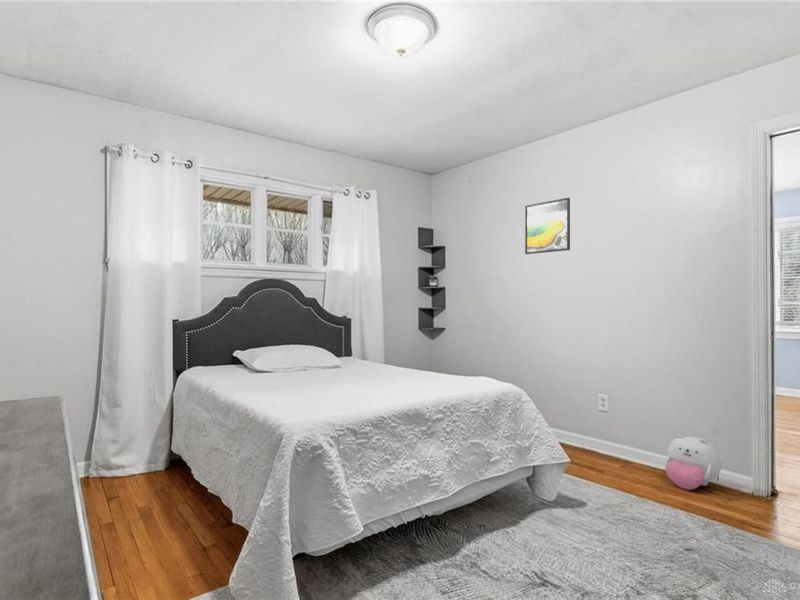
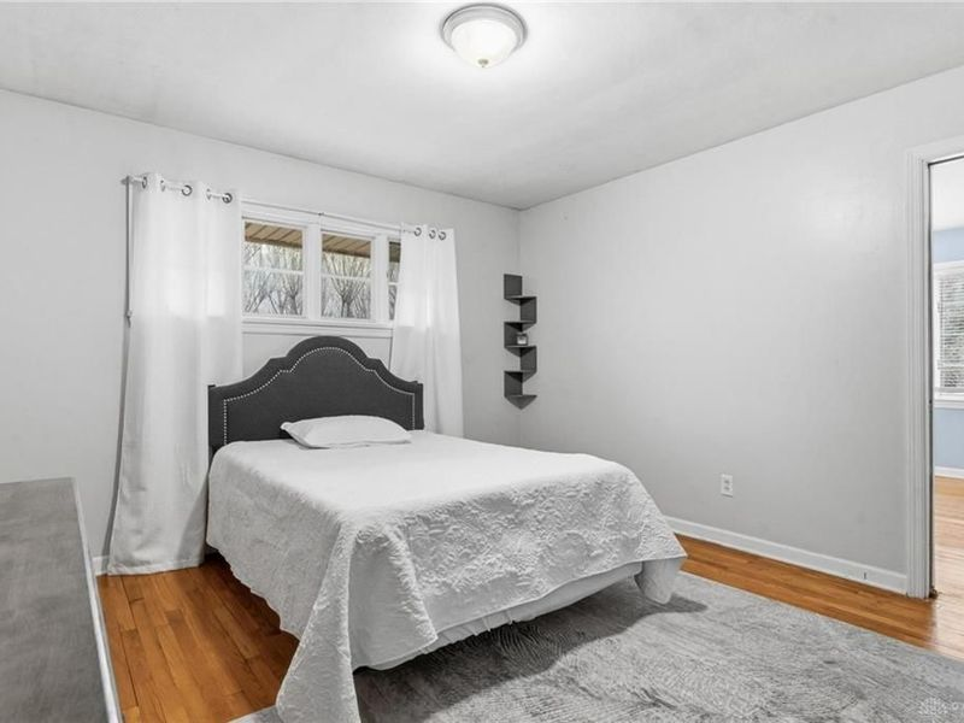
- plush toy [664,433,722,491]
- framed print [524,197,571,255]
